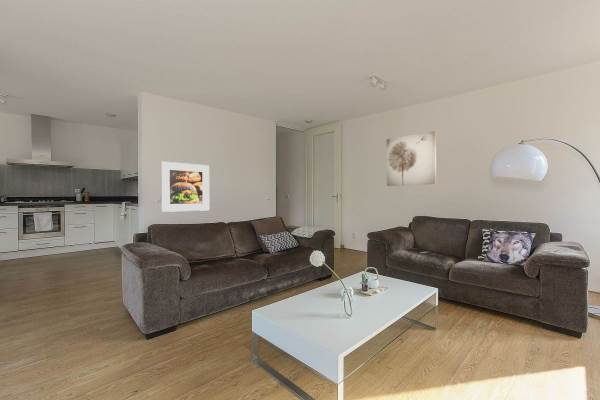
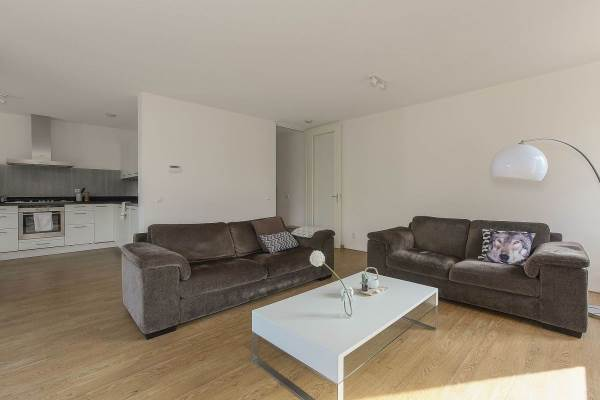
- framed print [160,161,210,213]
- wall art [386,130,437,187]
